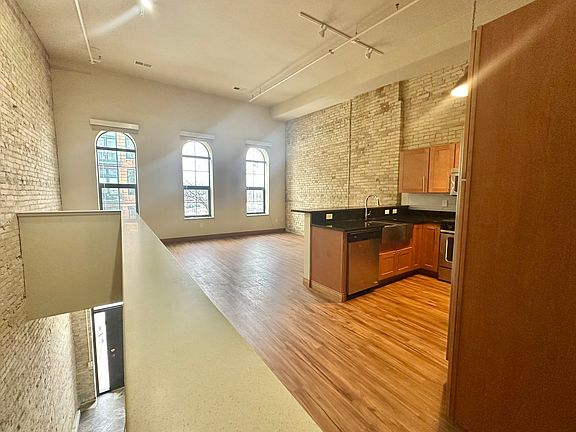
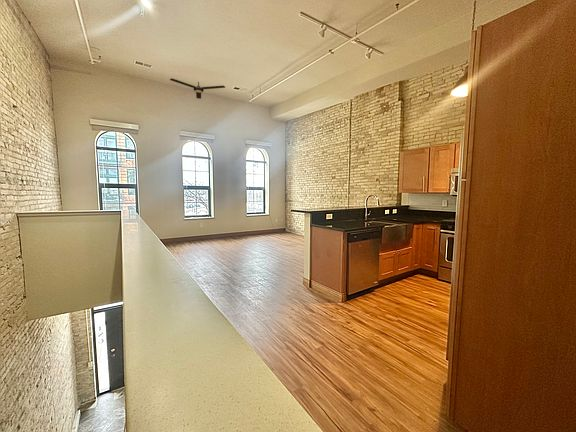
+ ceiling fan [169,77,226,100]
